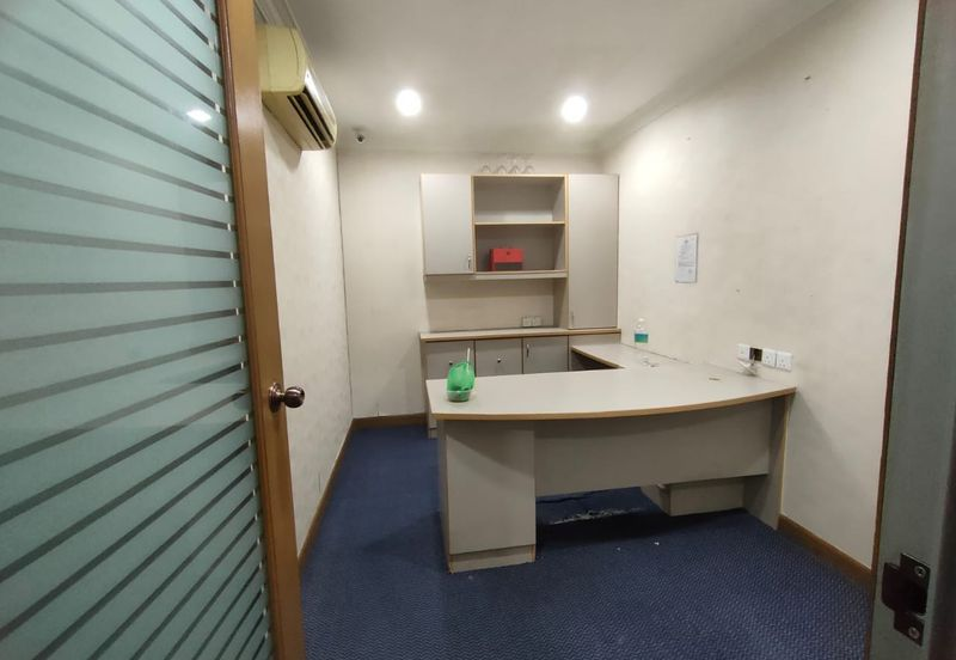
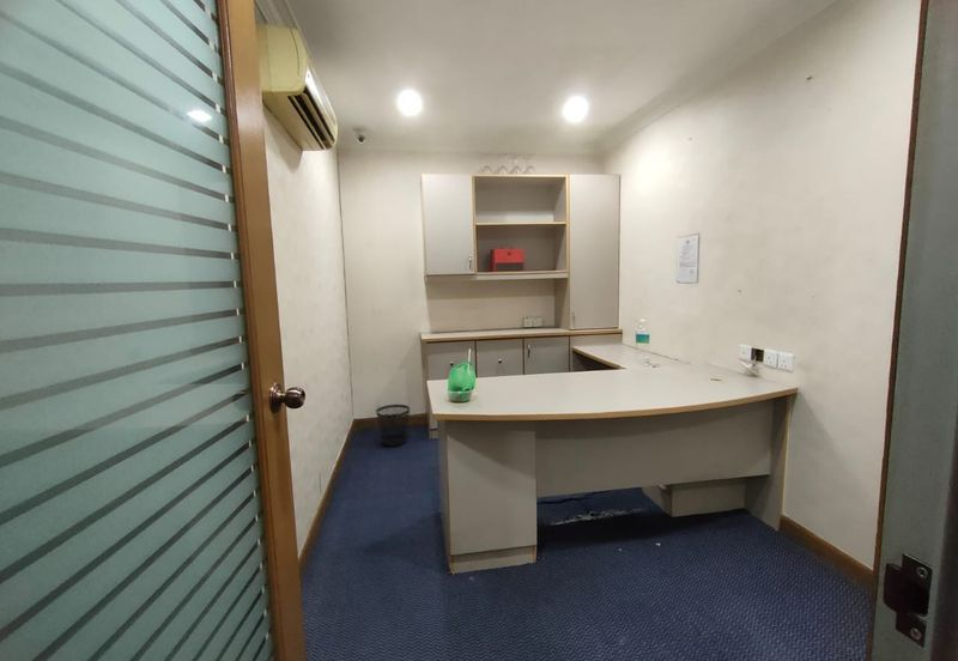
+ wastebasket [375,404,411,448]
